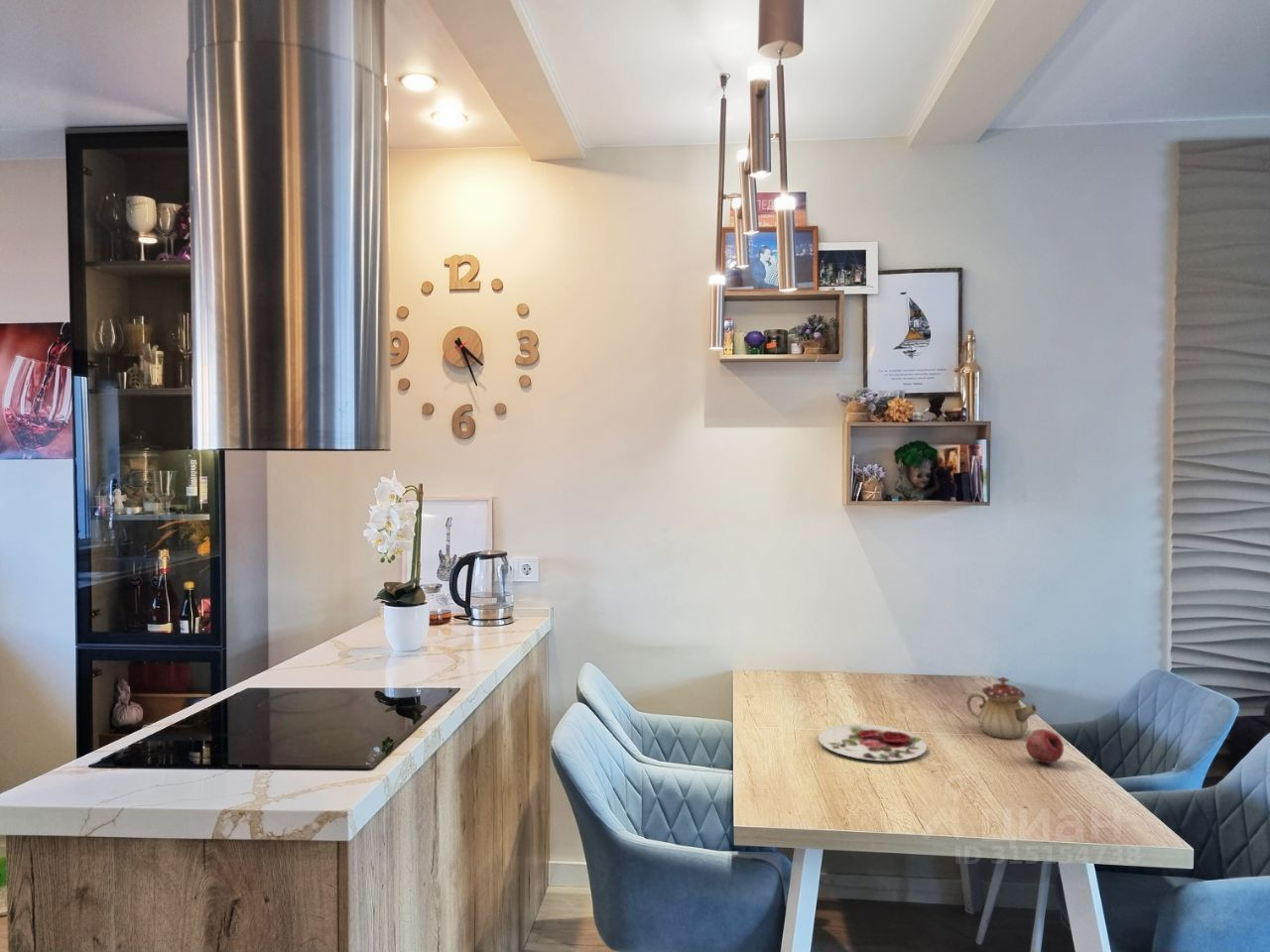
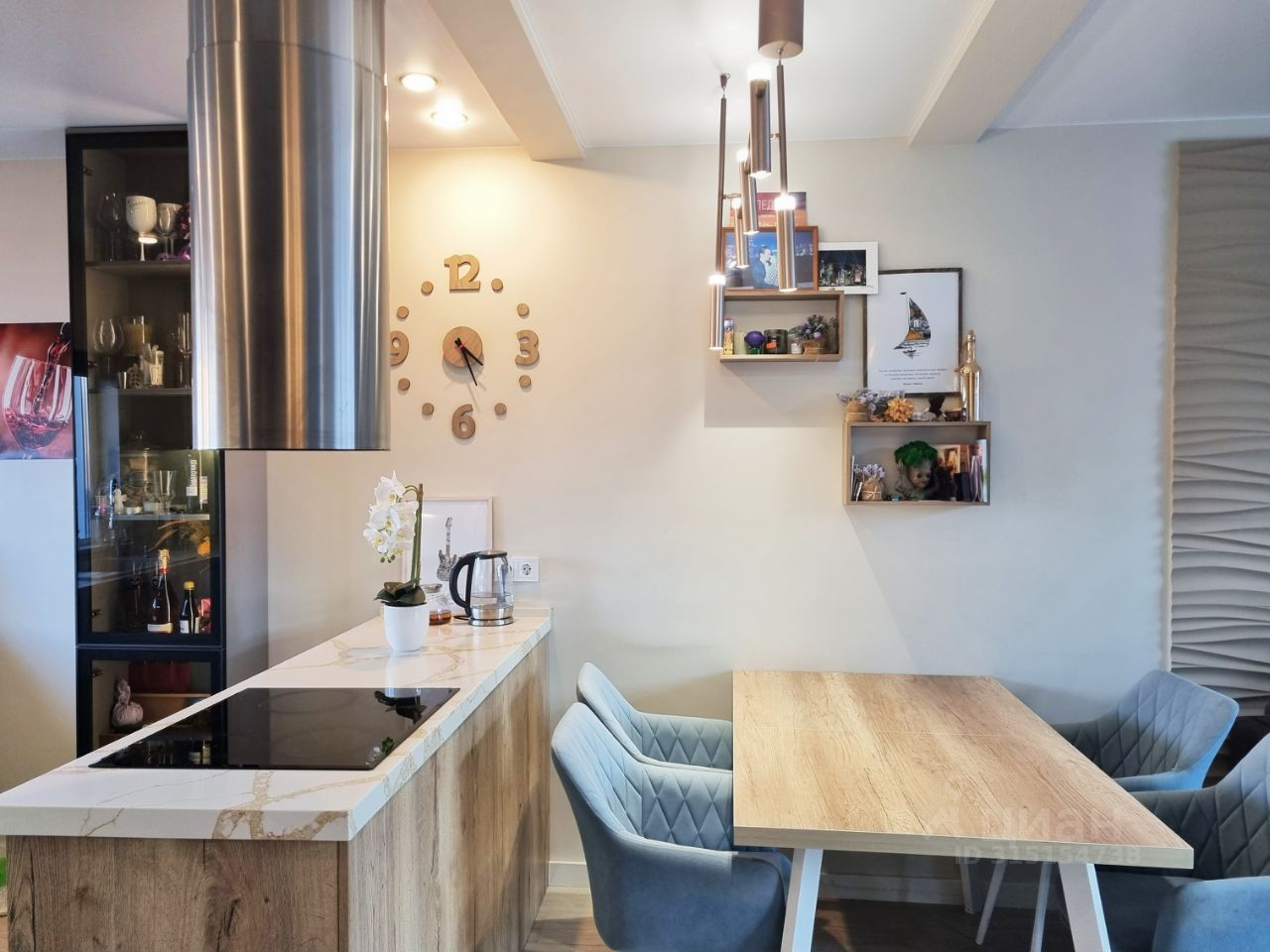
- plate [818,723,928,762]
- fruit [1025,728,1065,764]
- teapot [965,676,1038,740]
